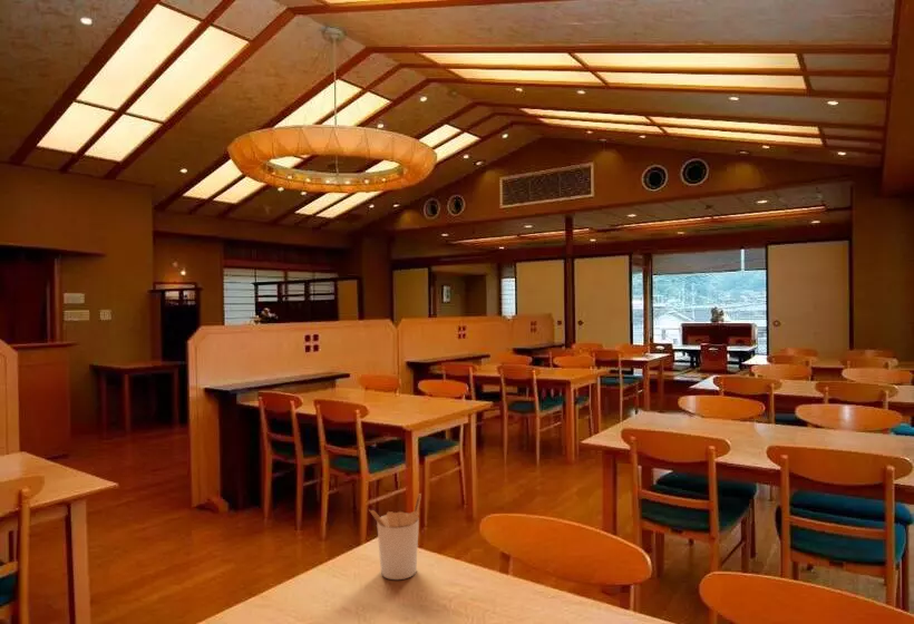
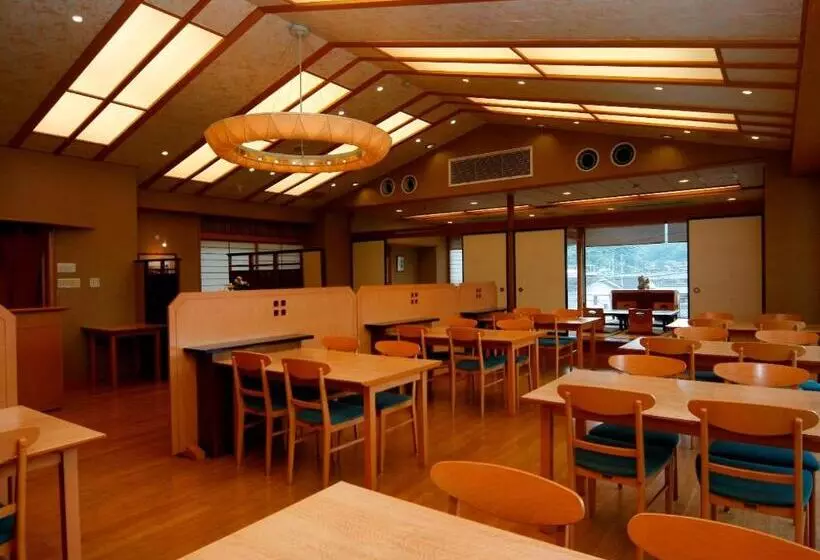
- utensil holder [368,493,422,581]
